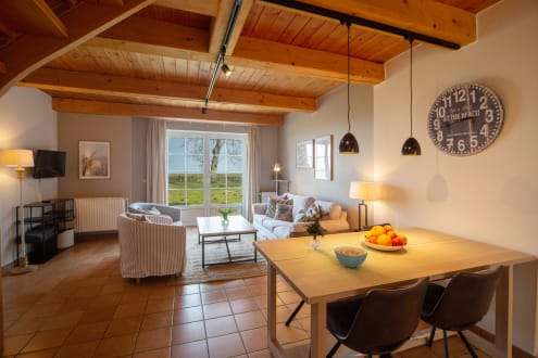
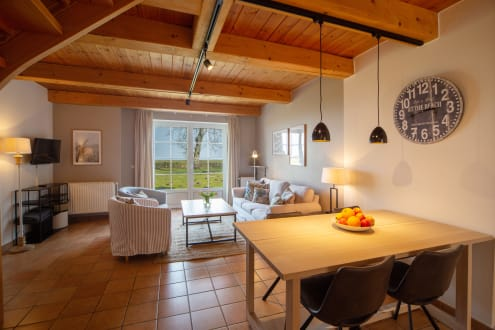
- cereal bowl [334,245,368,269]
- potted plant [301,203,333,250]
